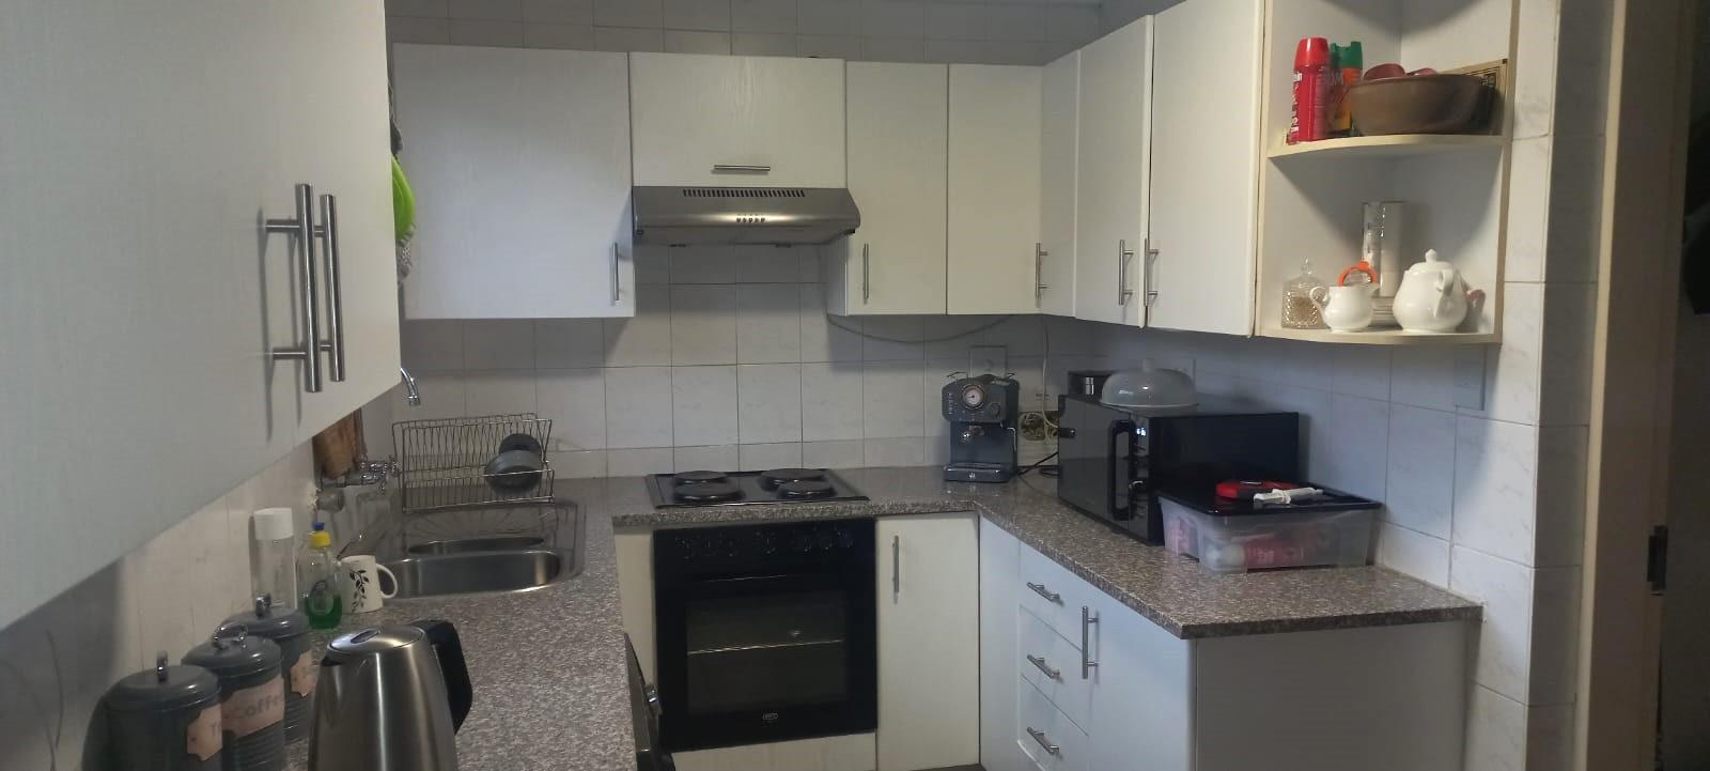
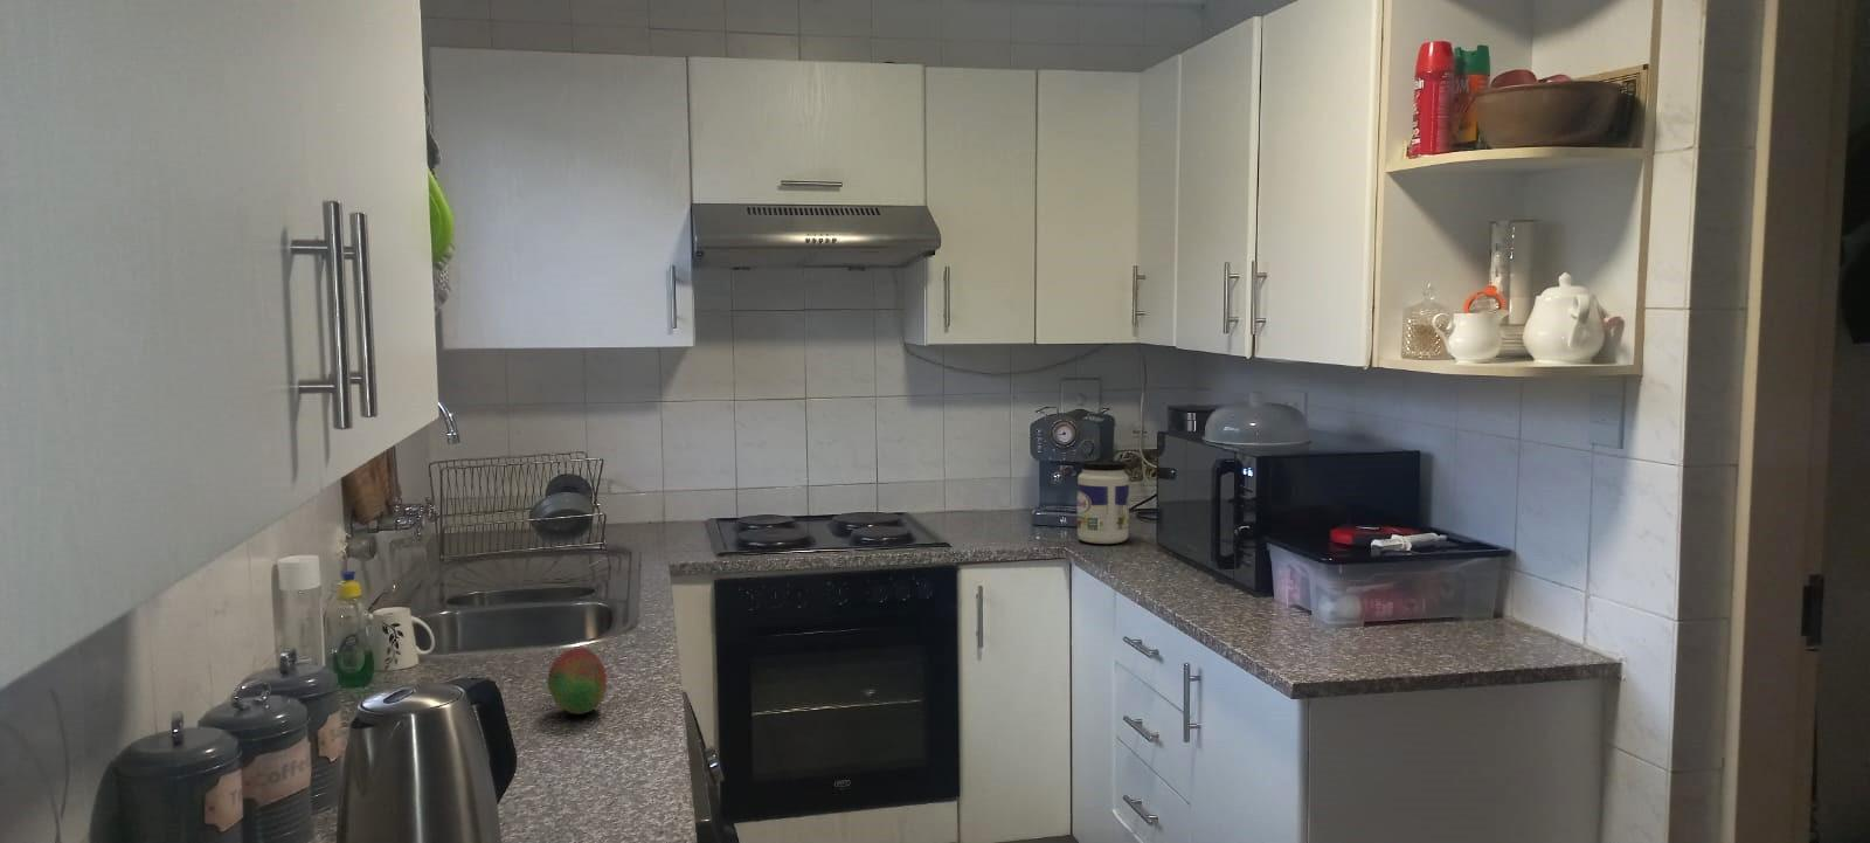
+ jar [1077,459,1131,545]
+ fruit [546,646,608,715]
